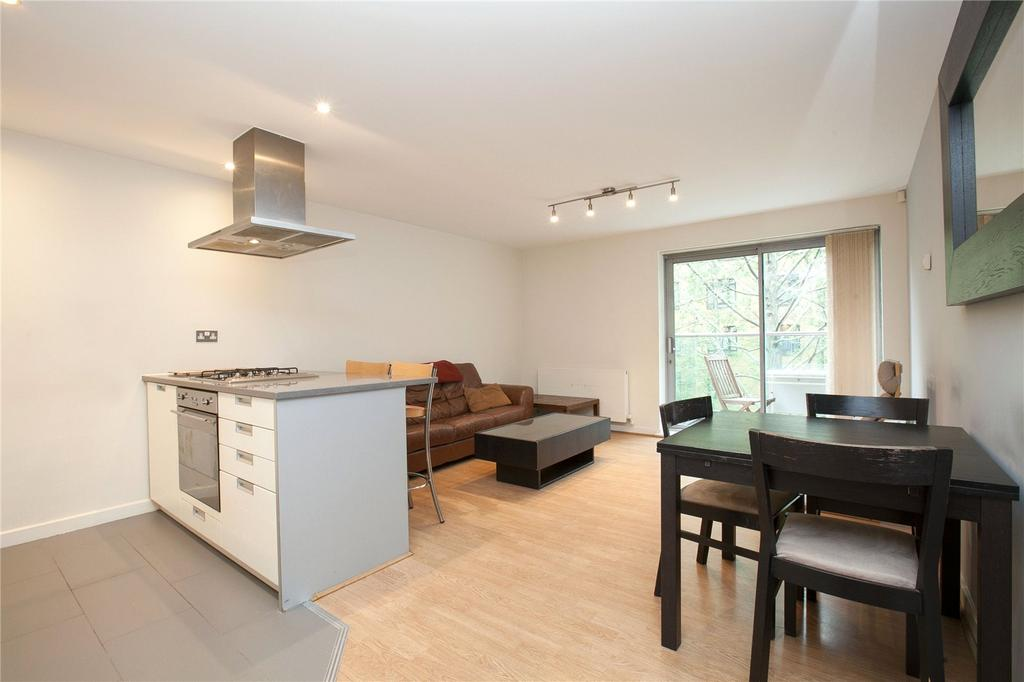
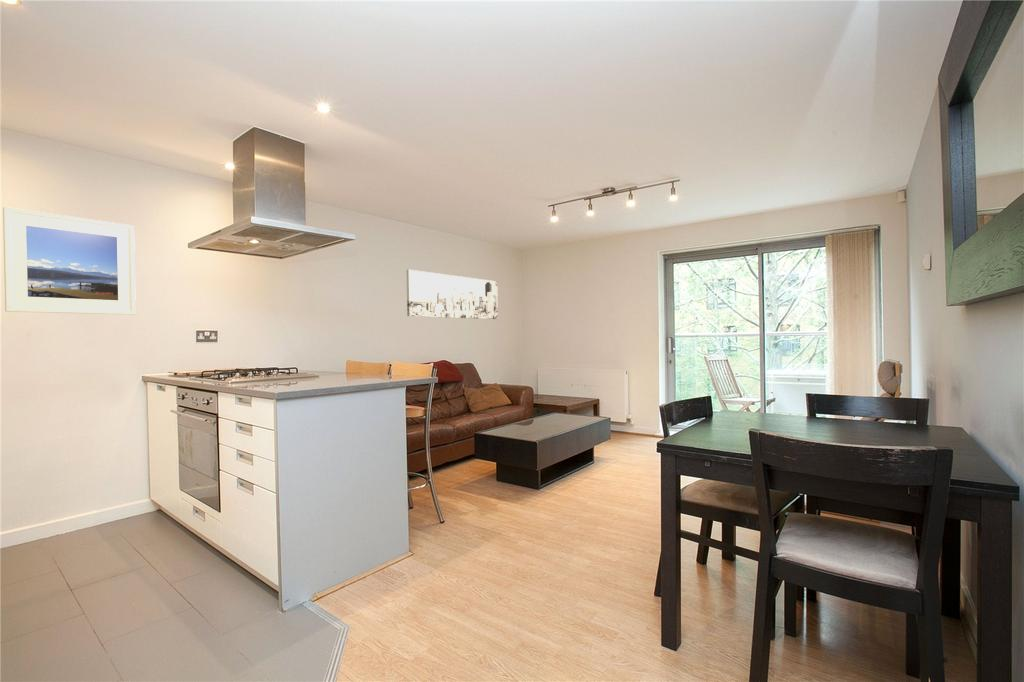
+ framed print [2,206,137,316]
+ wall art [406,268,499,320]
